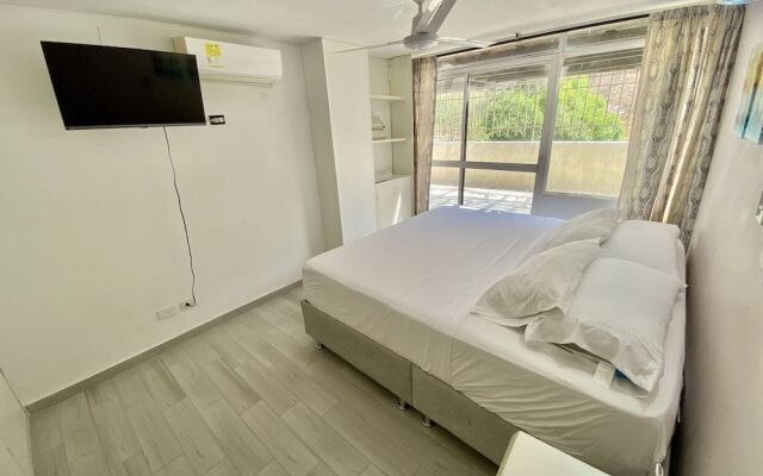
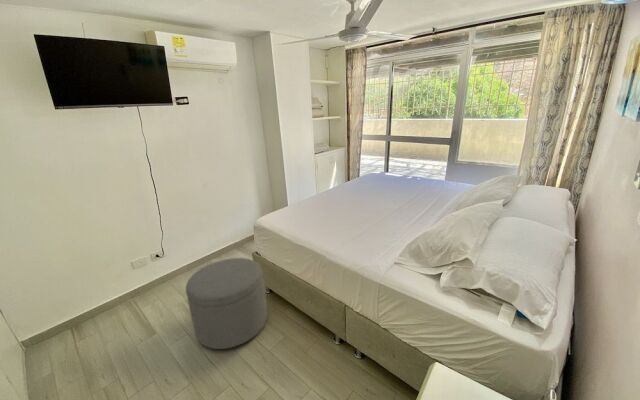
+ ottoman [185,257,268,350]
